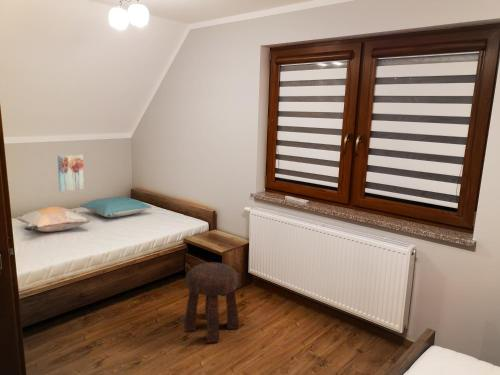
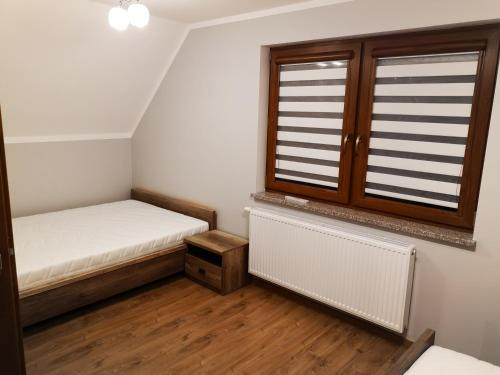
- pillow [79,195,153,219]
- decorative pillow [15,205,91,233]
- stool [184,261,240,344]
- wall art [57,154,85,193]
